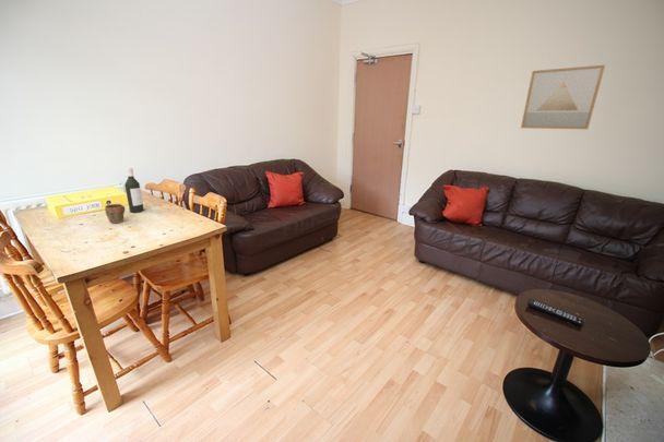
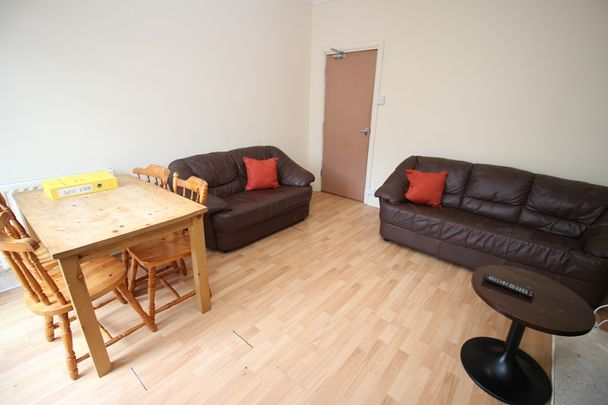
- bottle [123,167,145,214]
- mug [104,203,126,224]
- wall art [520,64,606,130]
